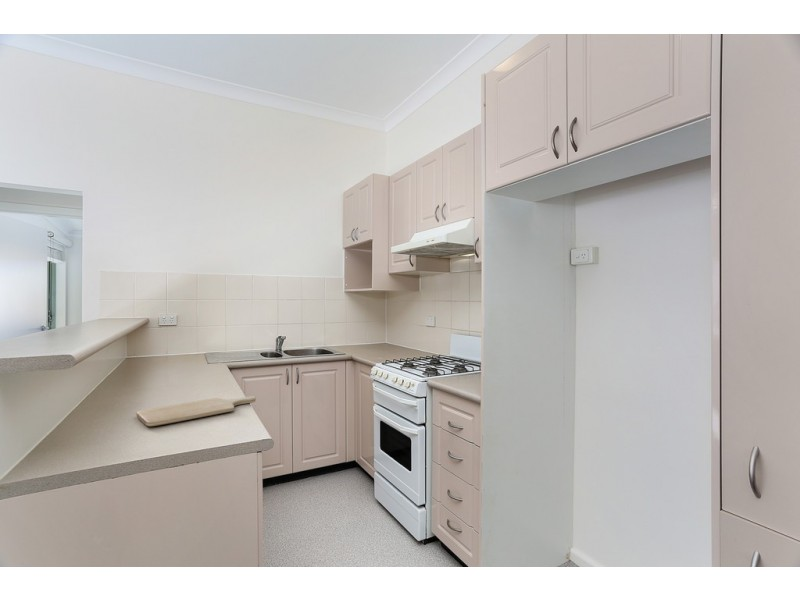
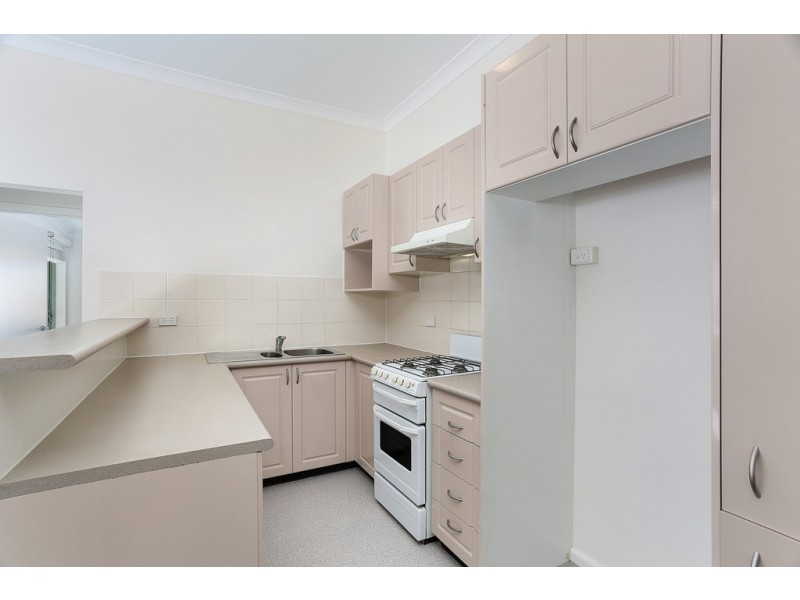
- chopping board [135,395,257,427]
